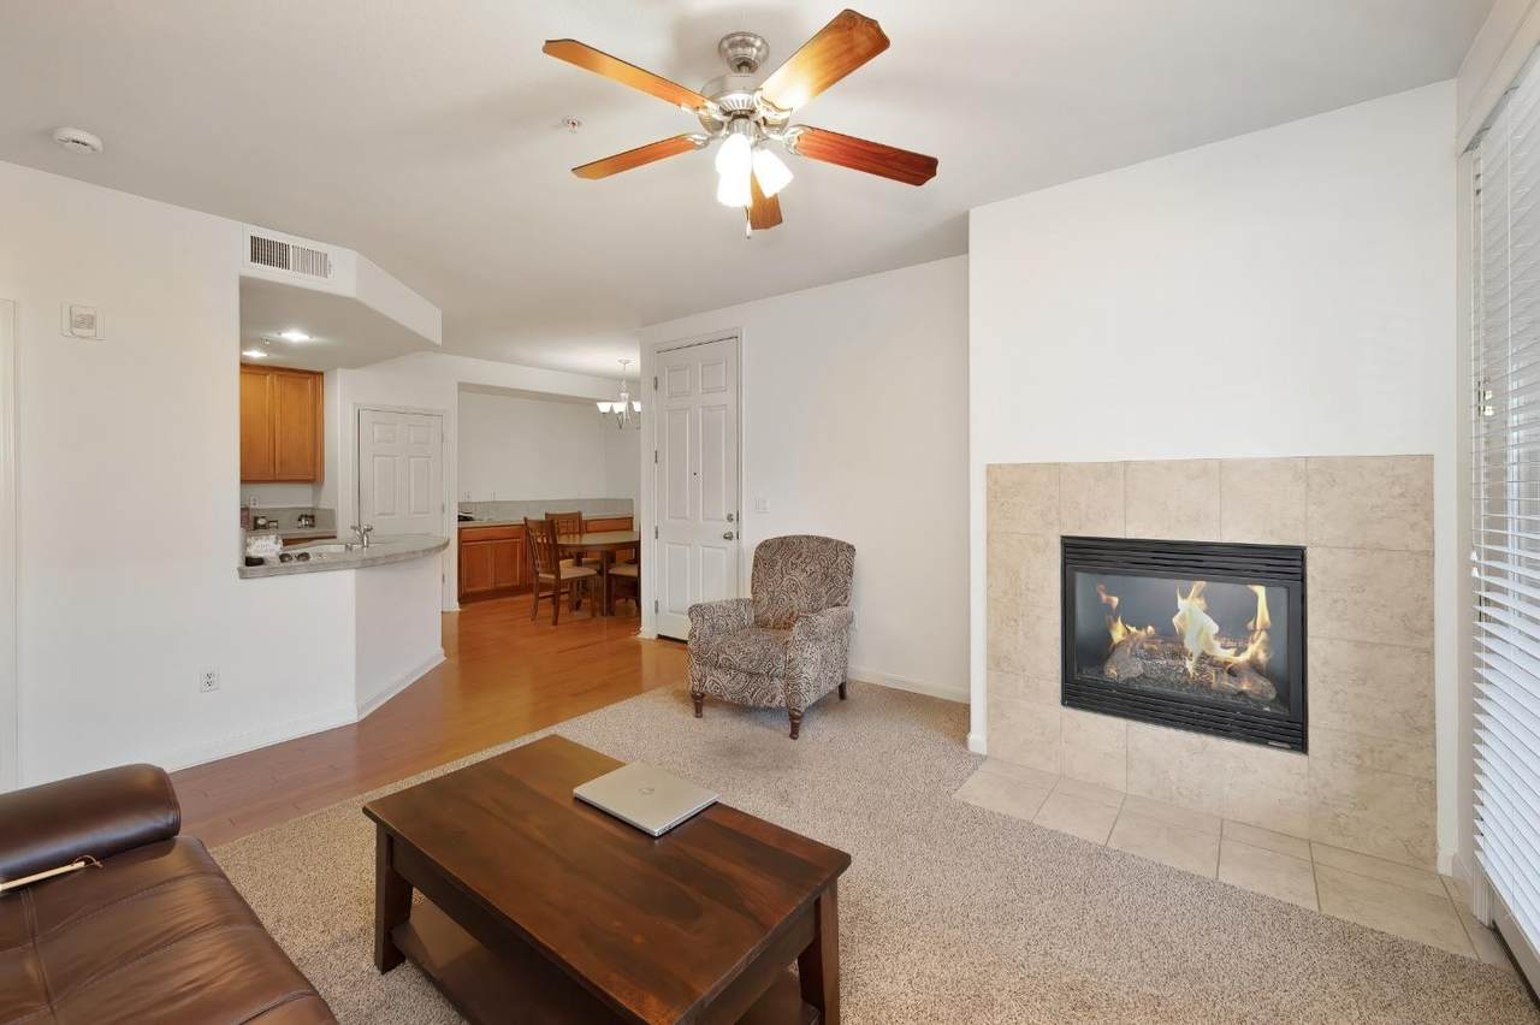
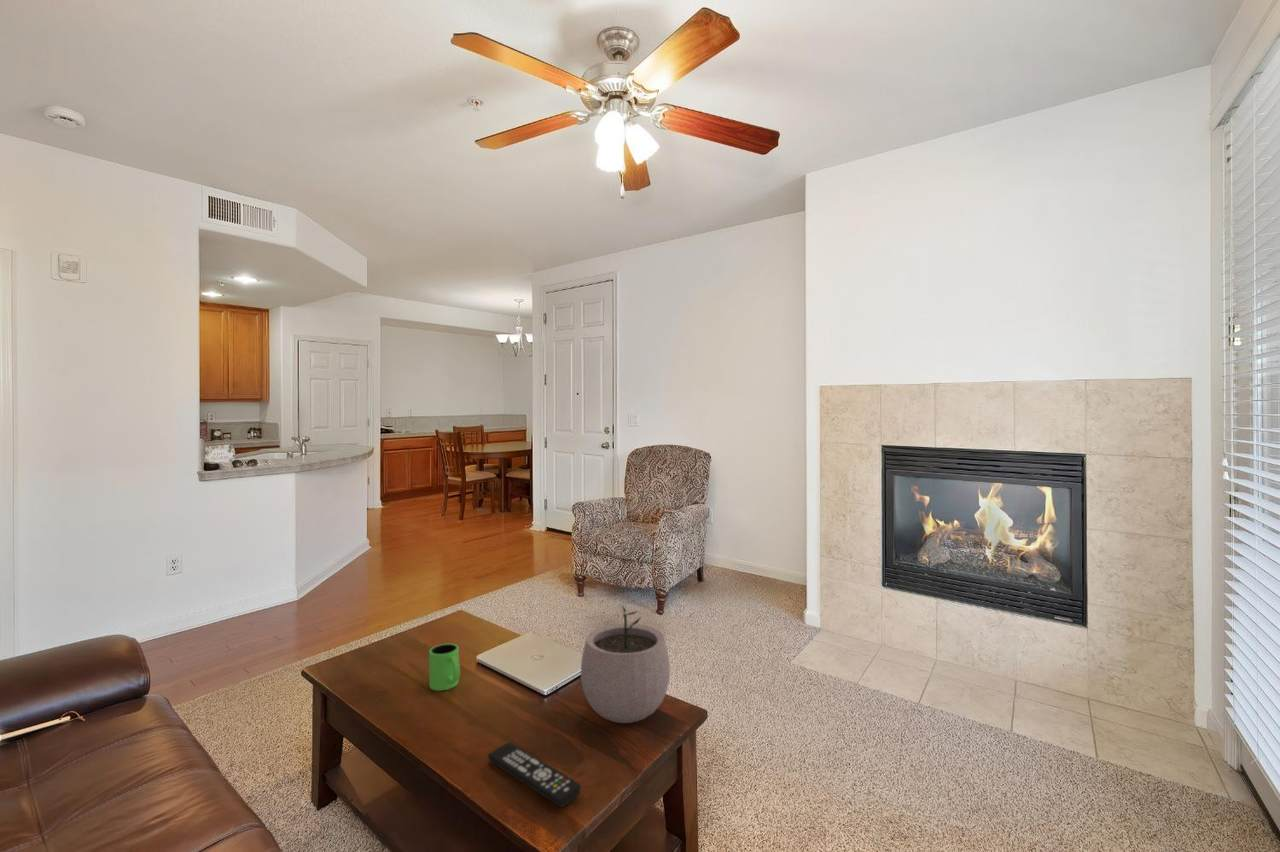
+ mug [428,643,461,692]
+ plant pot [580,603,671,724]
+ remote control [487,742,582,808]
